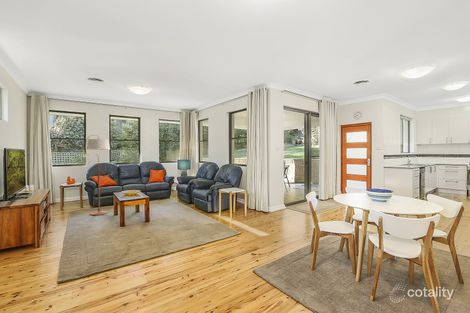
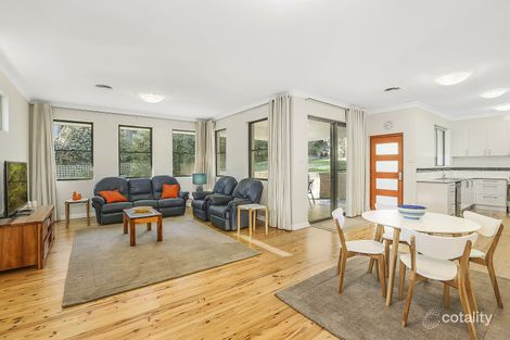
- floor lamp [83,134,111,216]
